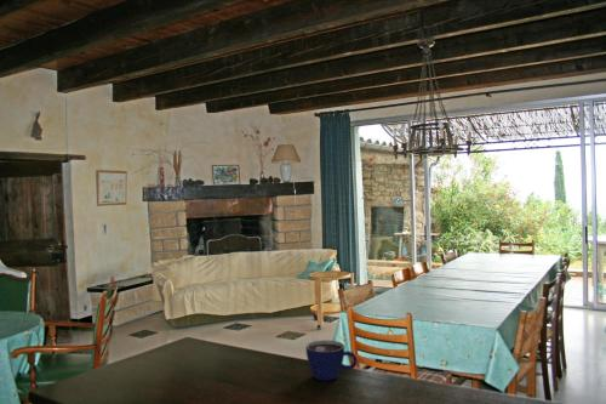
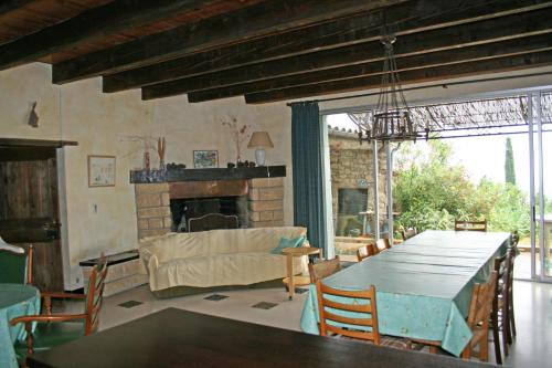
- cup [304,338,359,382]
